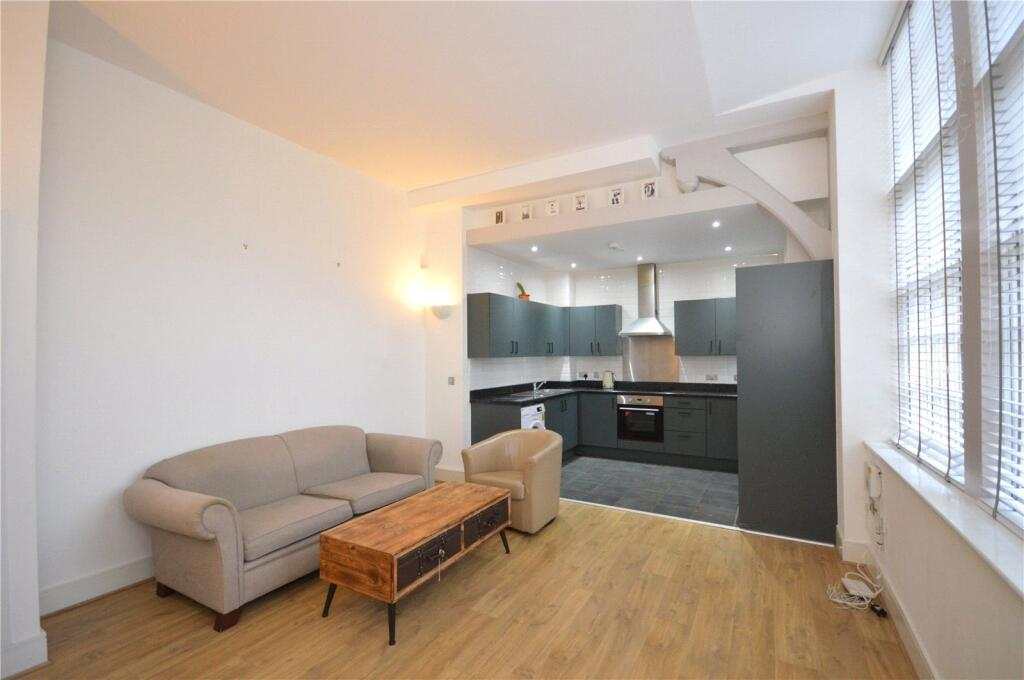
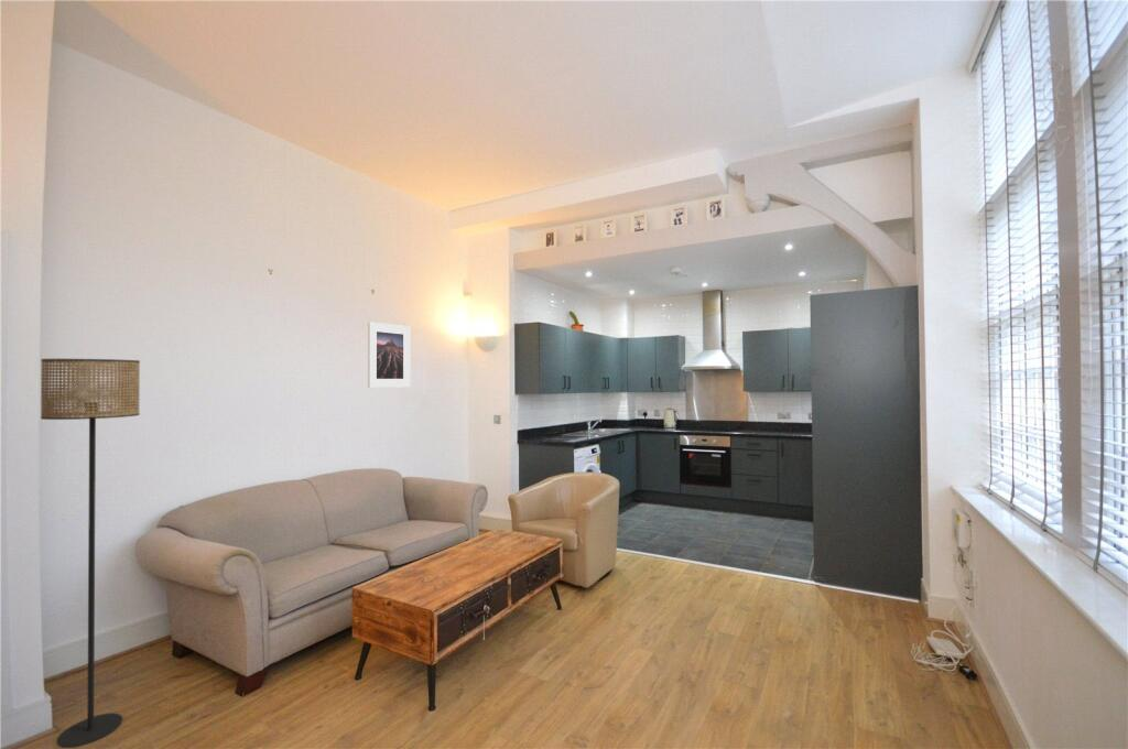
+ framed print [367,321,411,389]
+ floor lamp [40,358,141,749]
